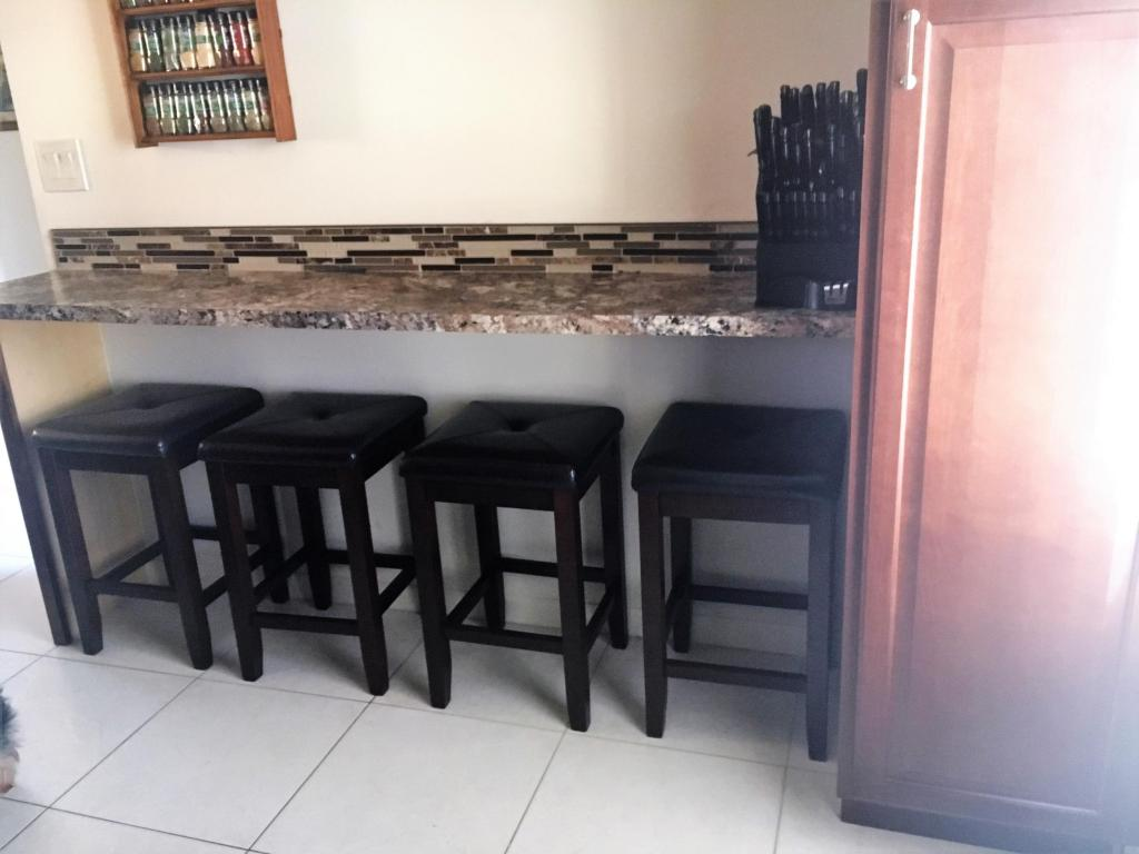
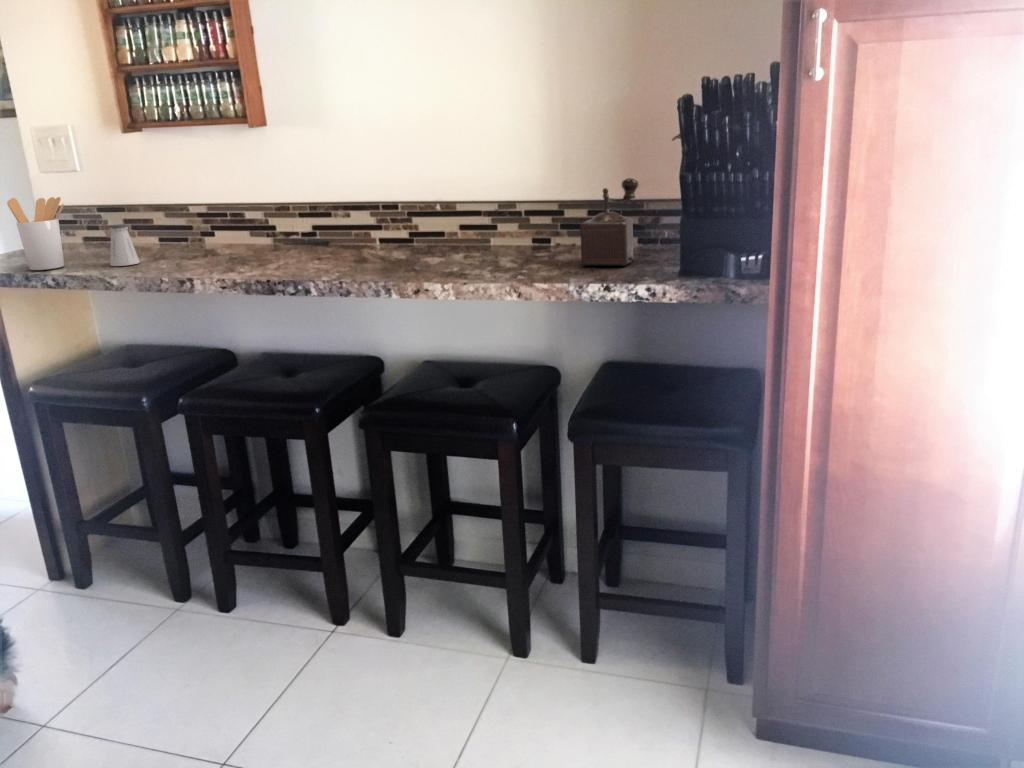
+ utensil holder [6,196,65,271]
+ saltshaker [109,223,141,267]
+ pepper mill [579,177,639,267]
